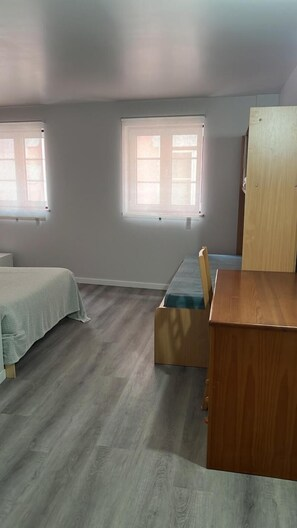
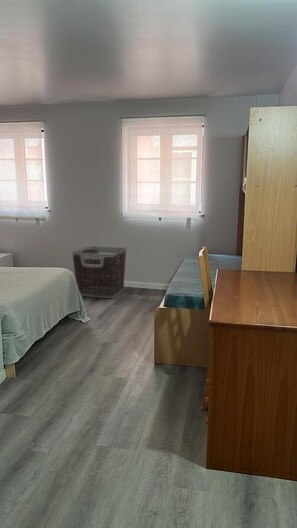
+ clothes hamper [71,245,127,299]
